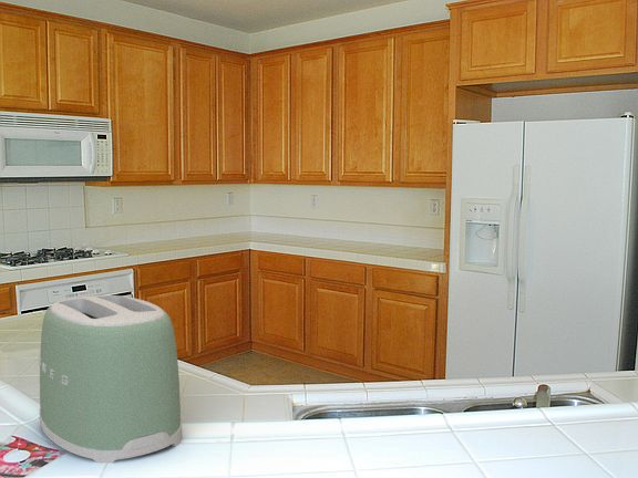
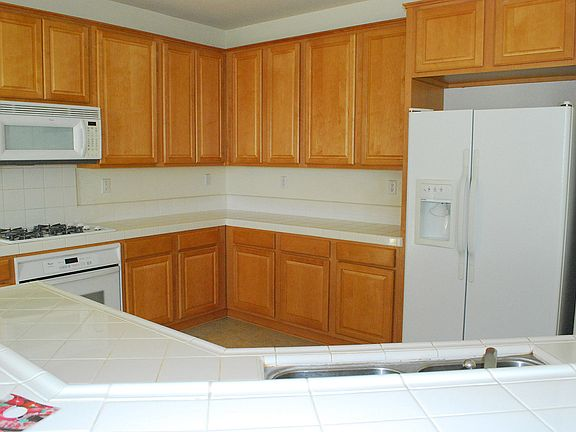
- toaster [38,294,183,464]
